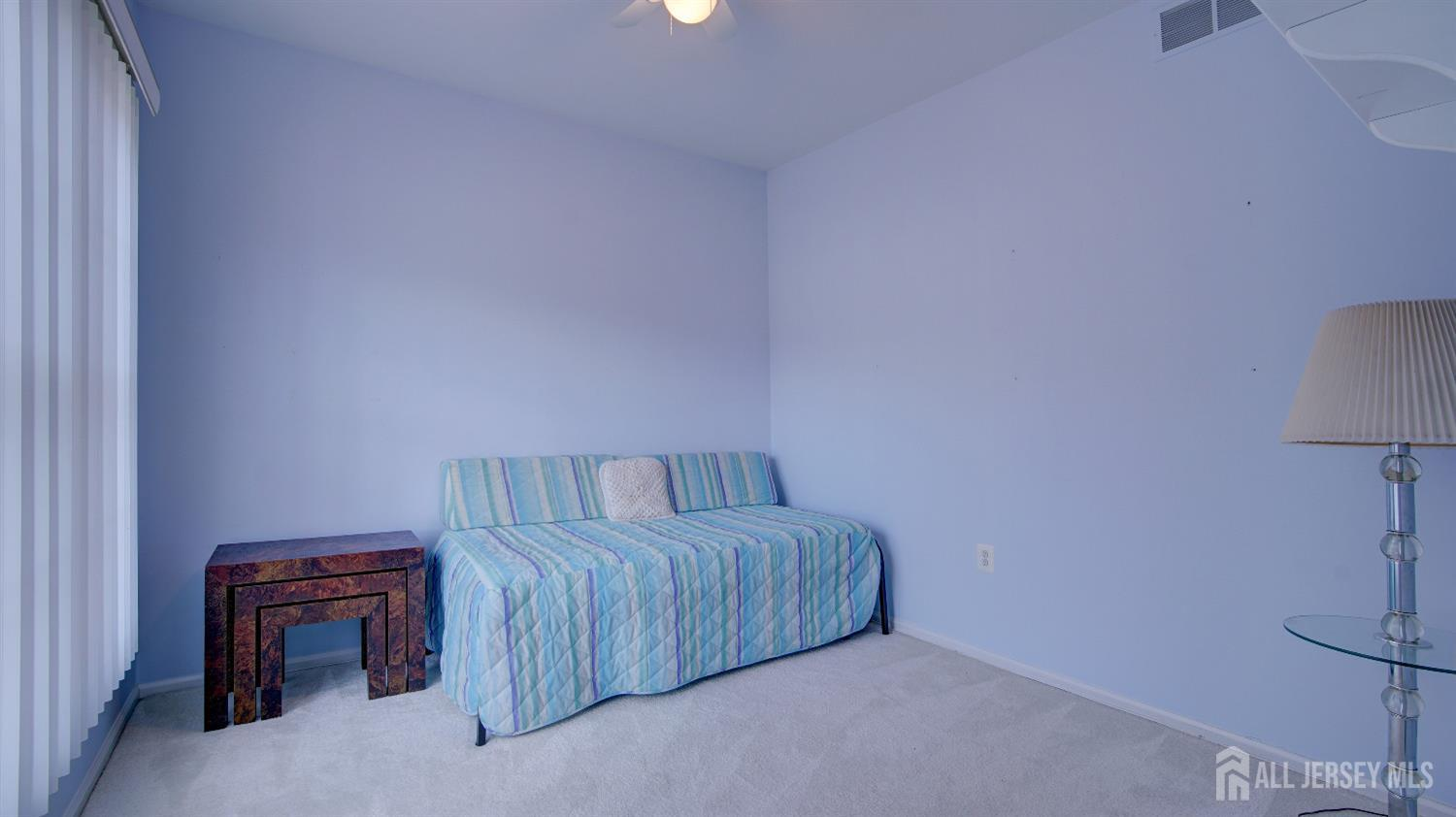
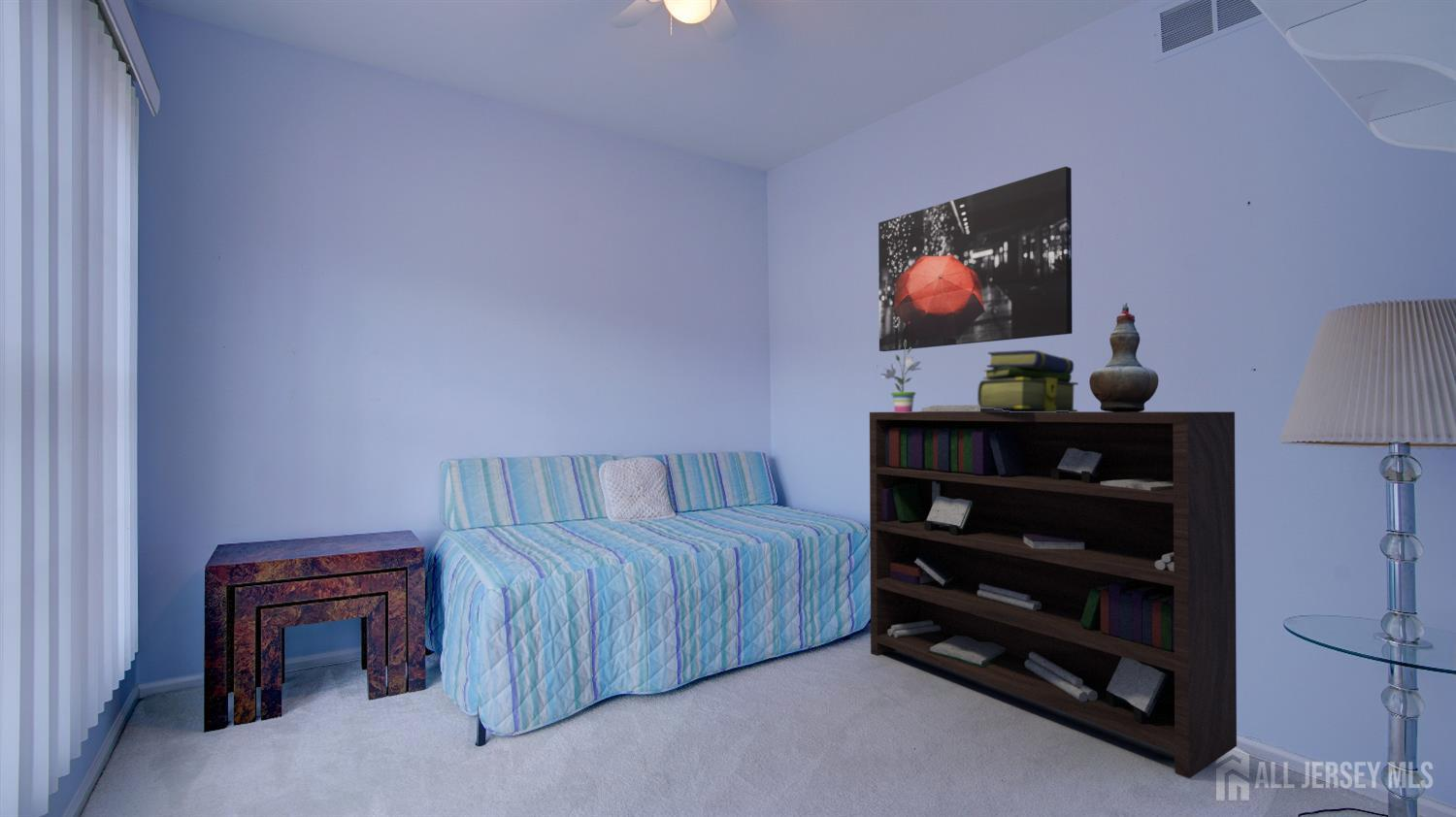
+ stack of books [976,349,1079,412]
+ bookshelf [869,404,1238,779]
+ potted plant [879,340,922,412]
+ wall art [877,166,1074,352]
+ decorative vase [1088,303,1160,412]
